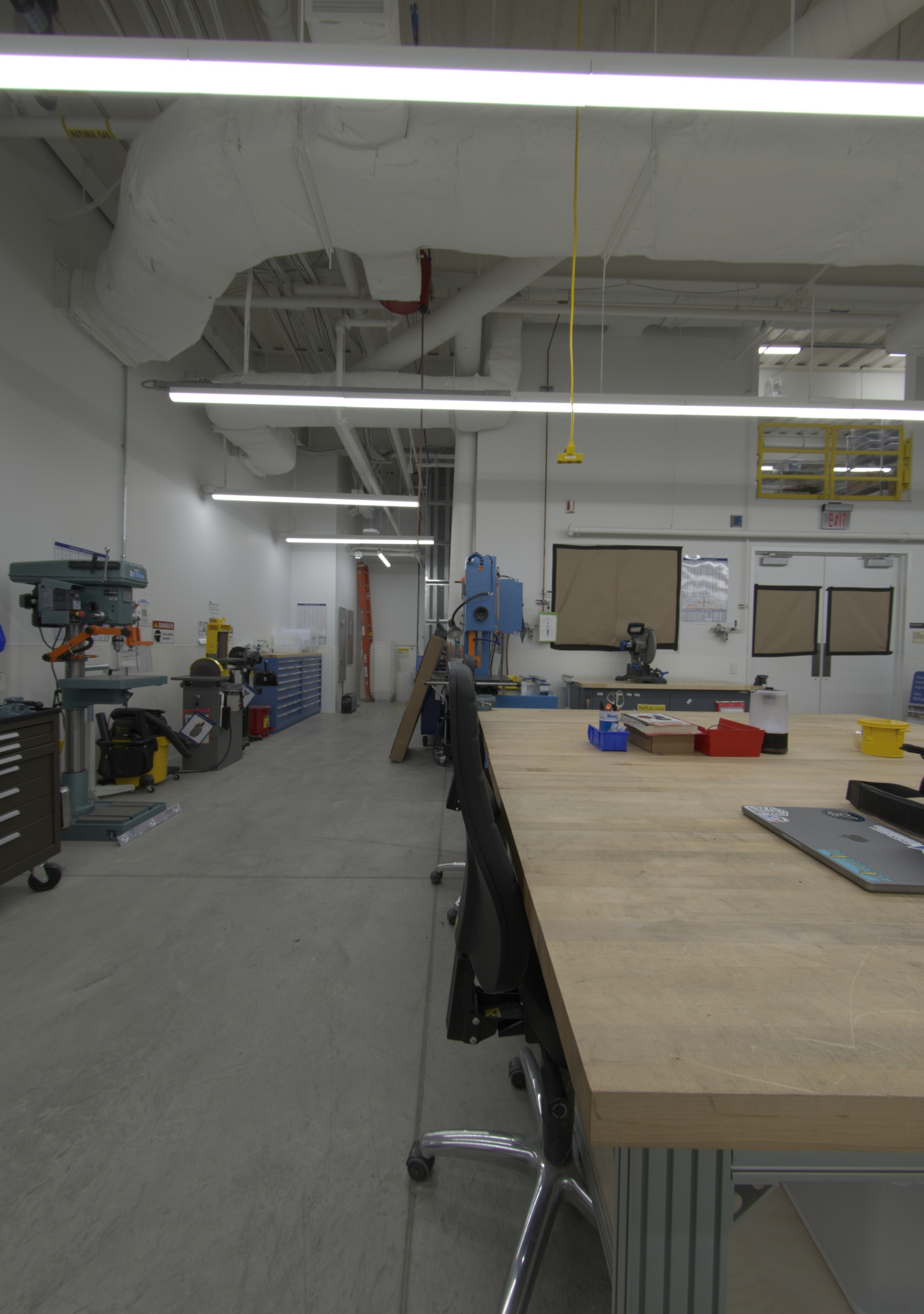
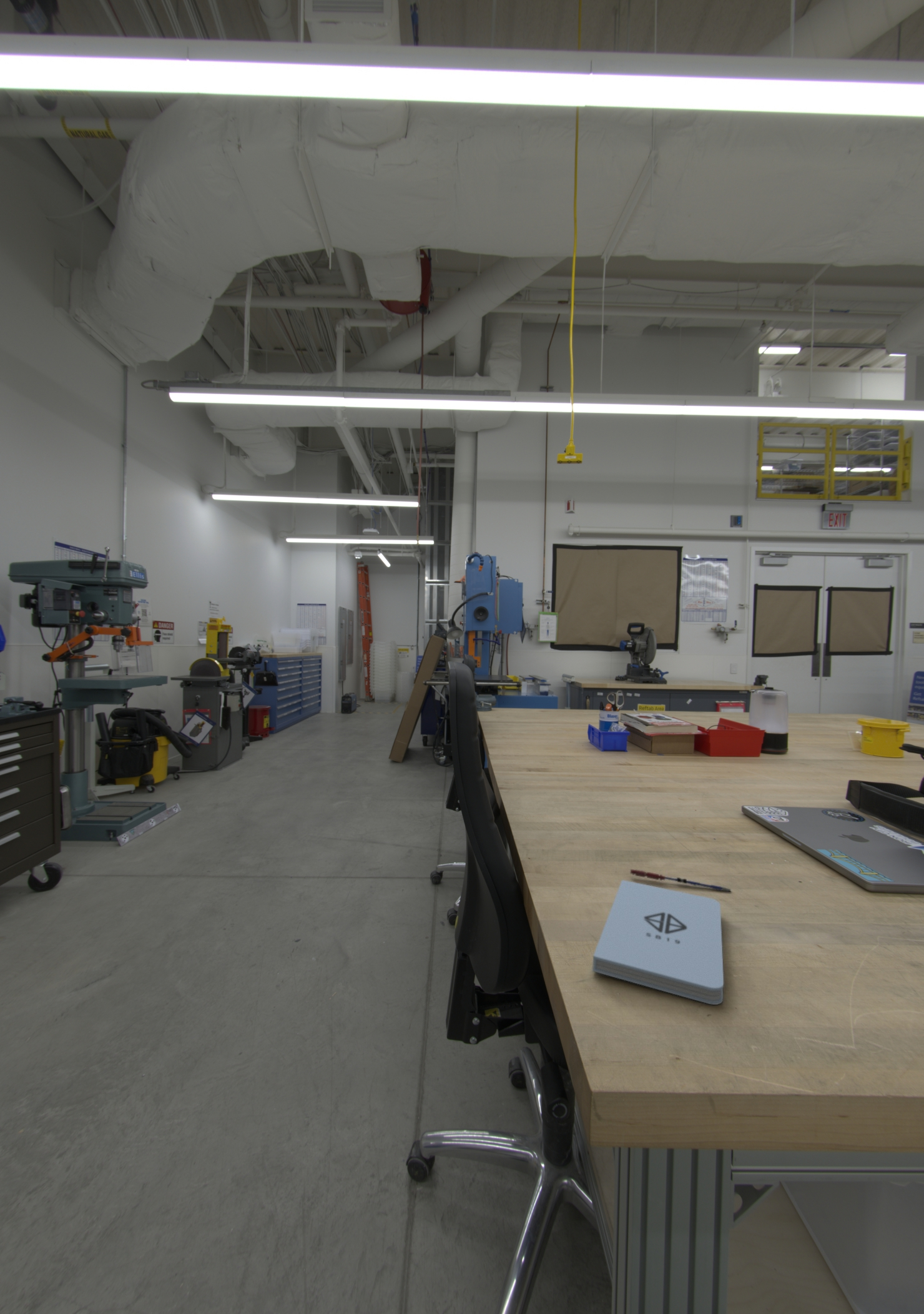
+ pen [630,869,732,893]
+ notepad [592,879,724,1005]
